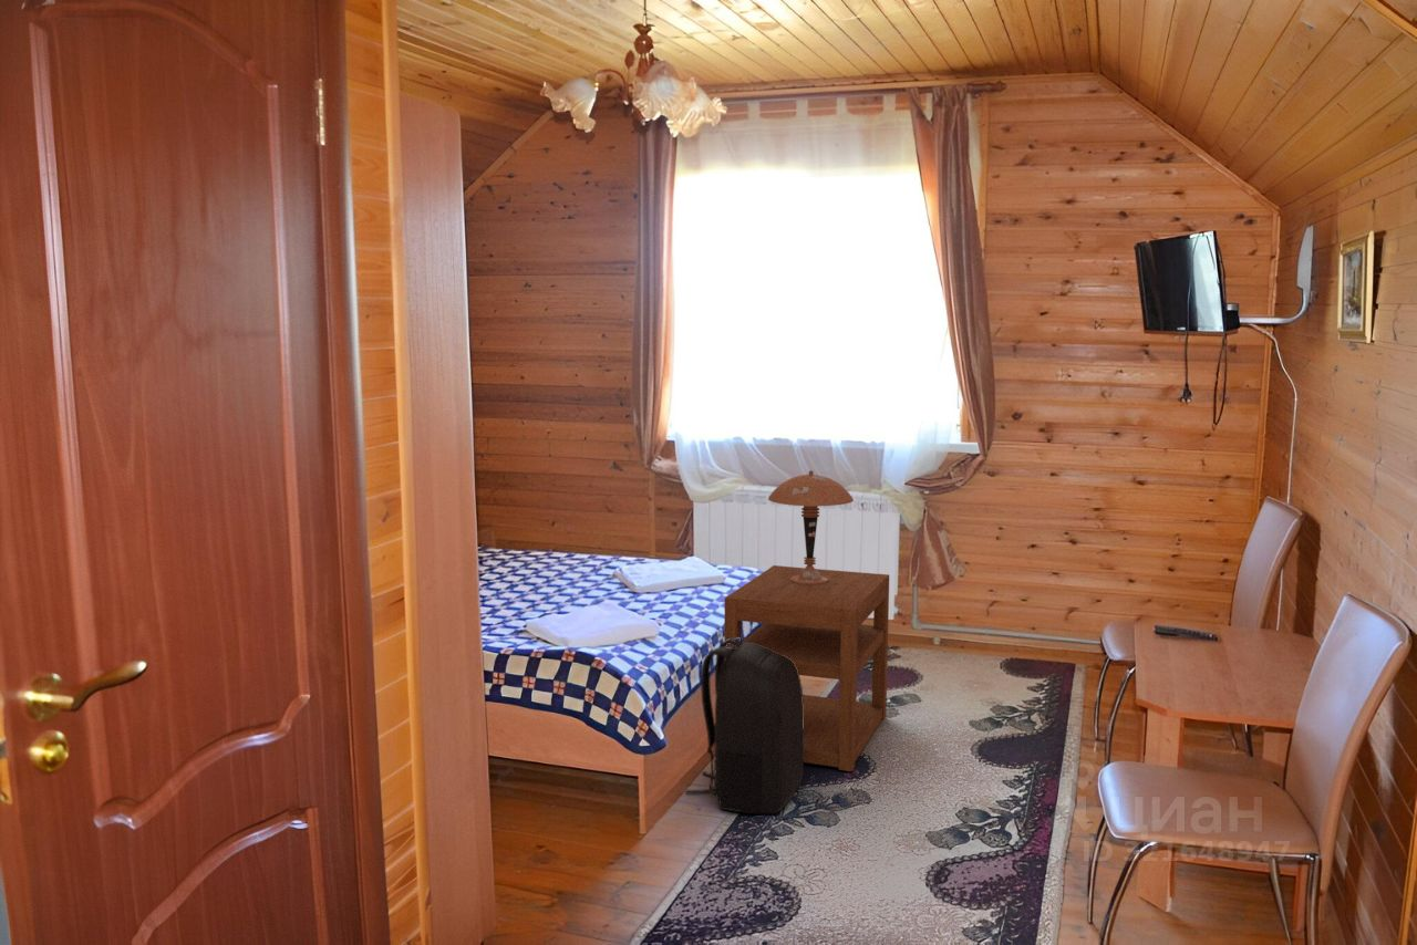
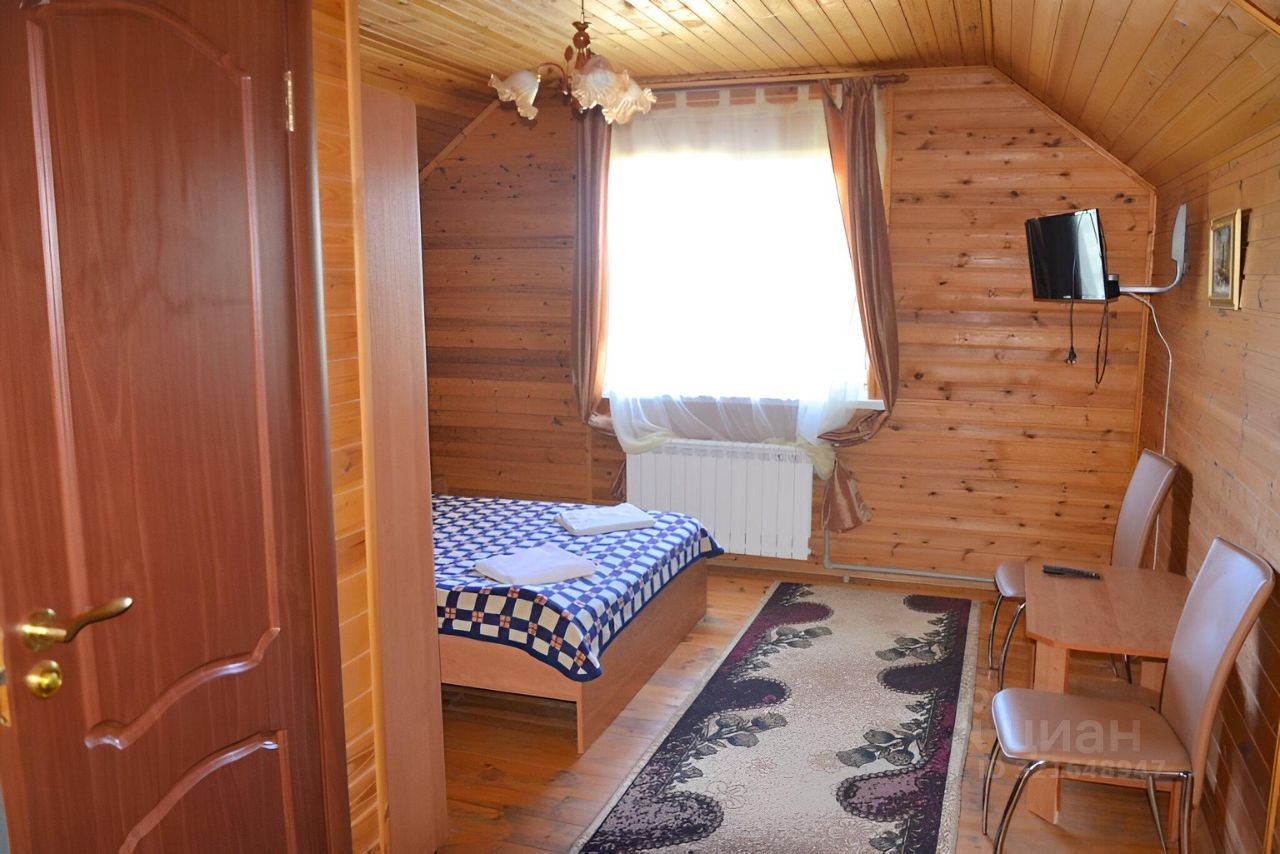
- backpack [684,637,805,814]
- table lamp [767,469,855,585]
- nightstand [723,564,890,772]
